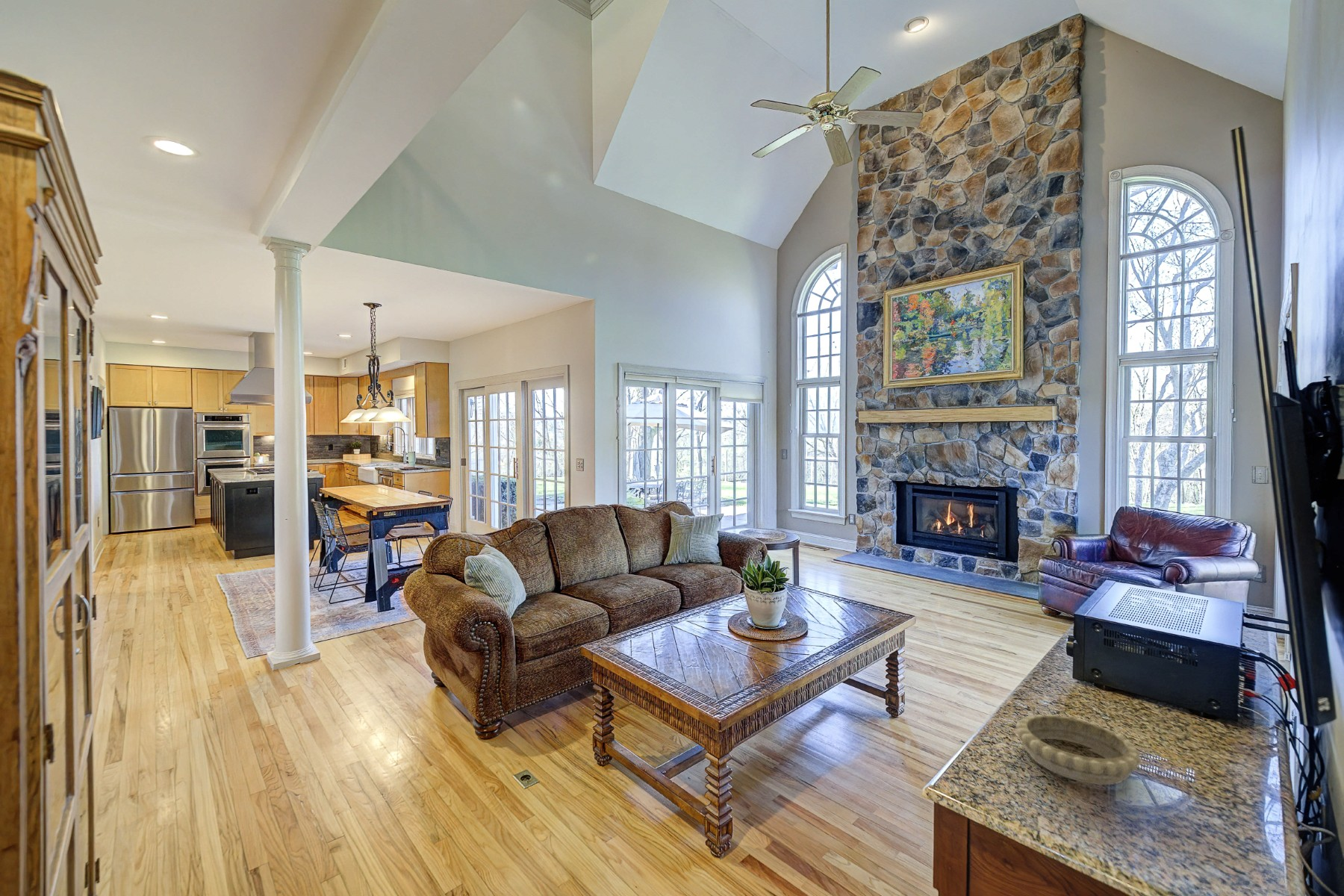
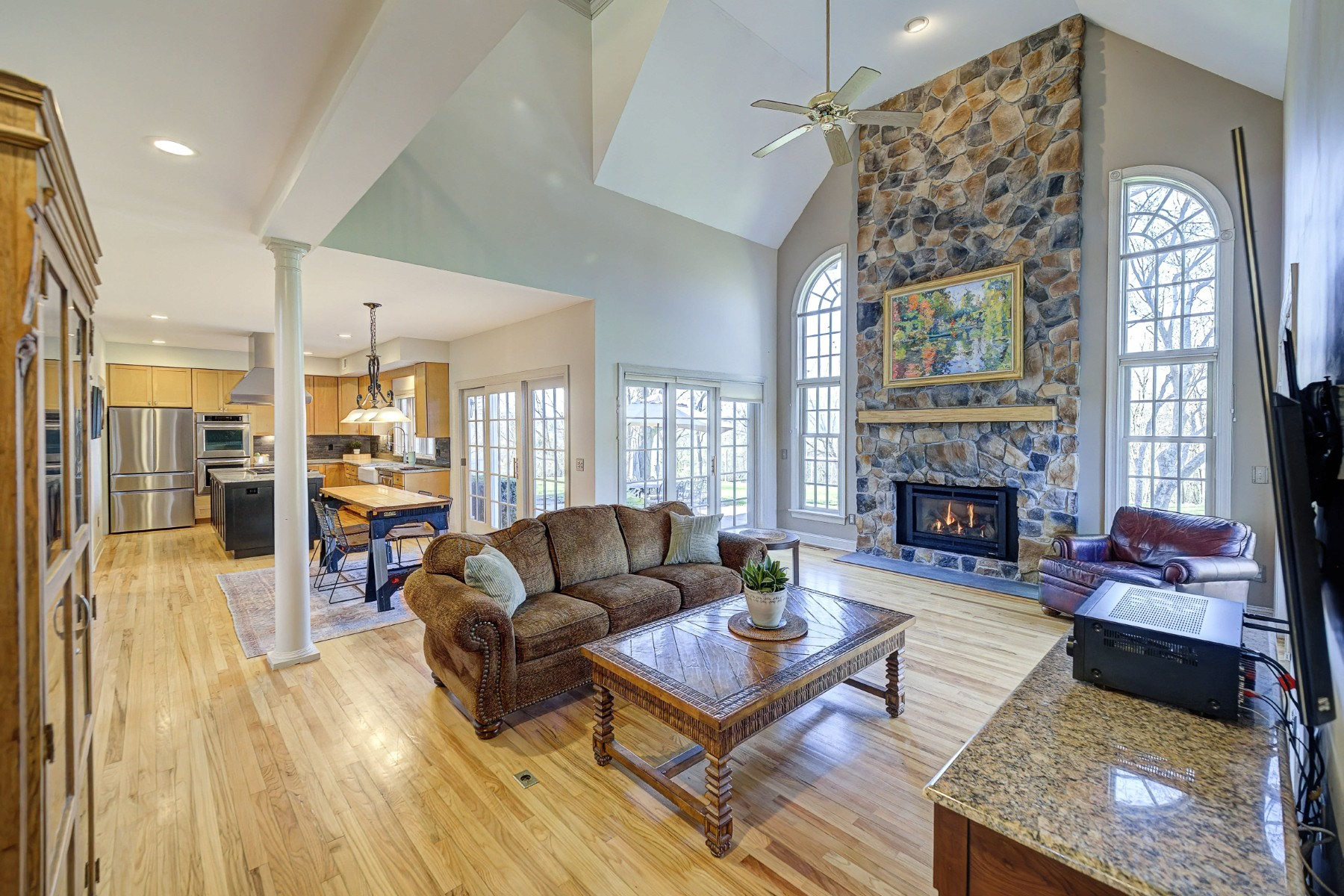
- decorative bowl [1015,714,1142,785]
